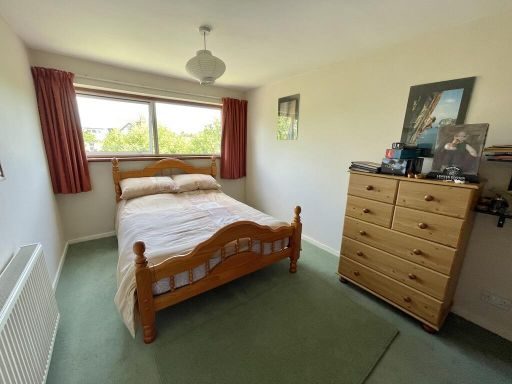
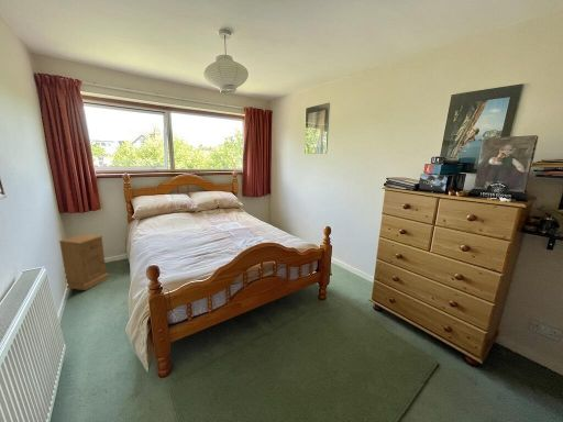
+ nightstand [58,233,110,291]
